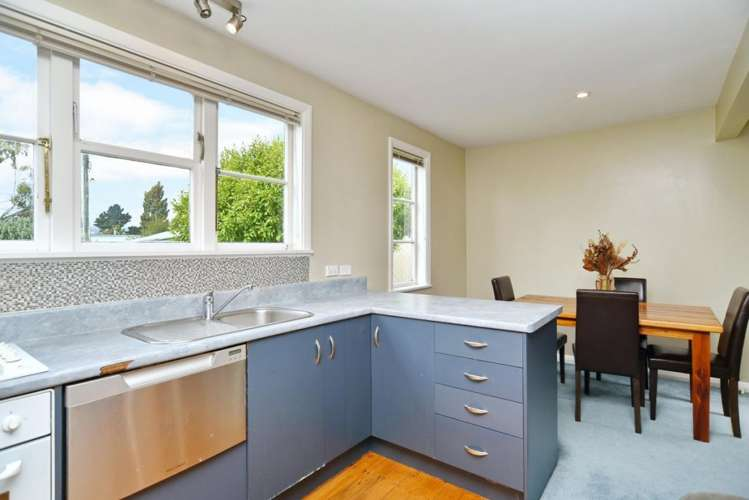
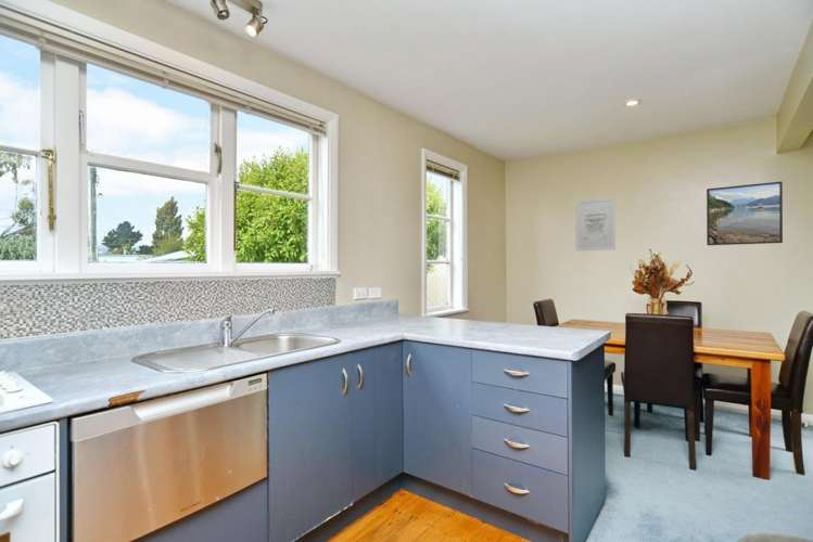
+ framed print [706,180,784,246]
+ wall art [574,196,617,251]
